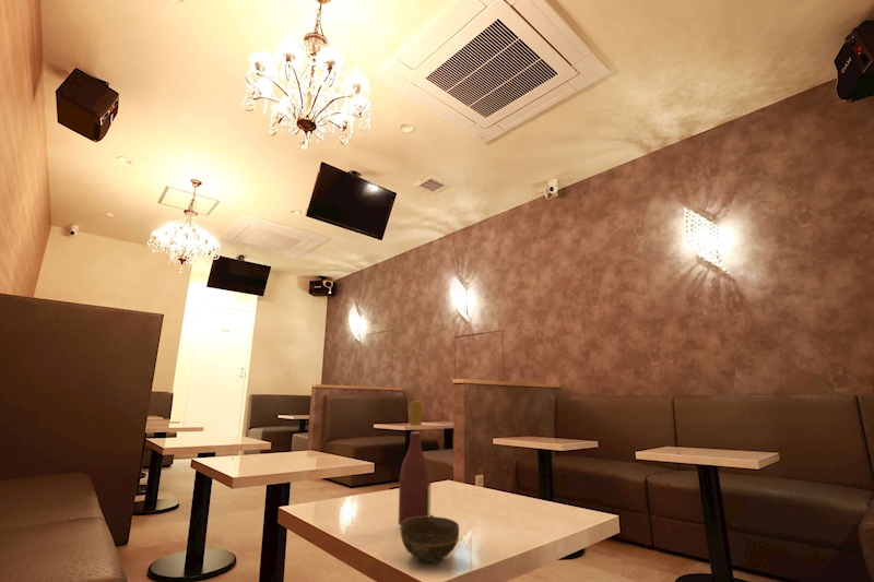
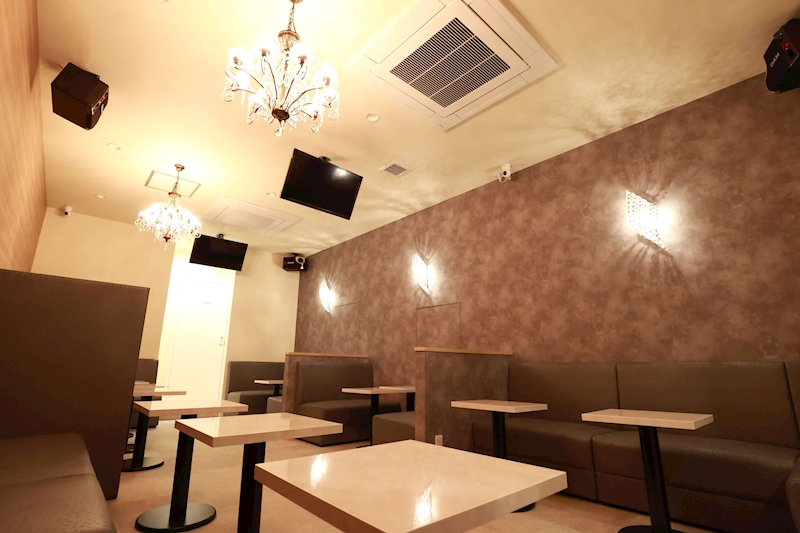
- cup [400,514,460,565]
- wine bottle [398,400,432,526]
